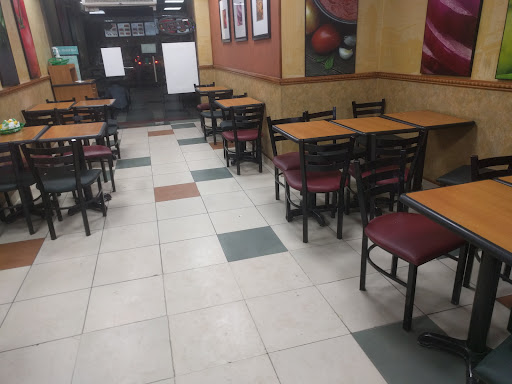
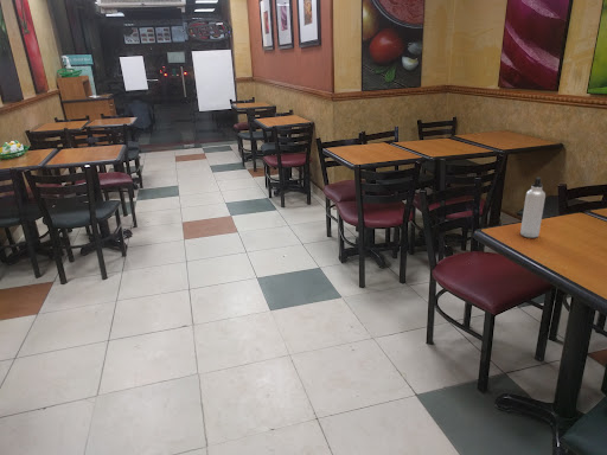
+ water bottle [519,175,547,239]
